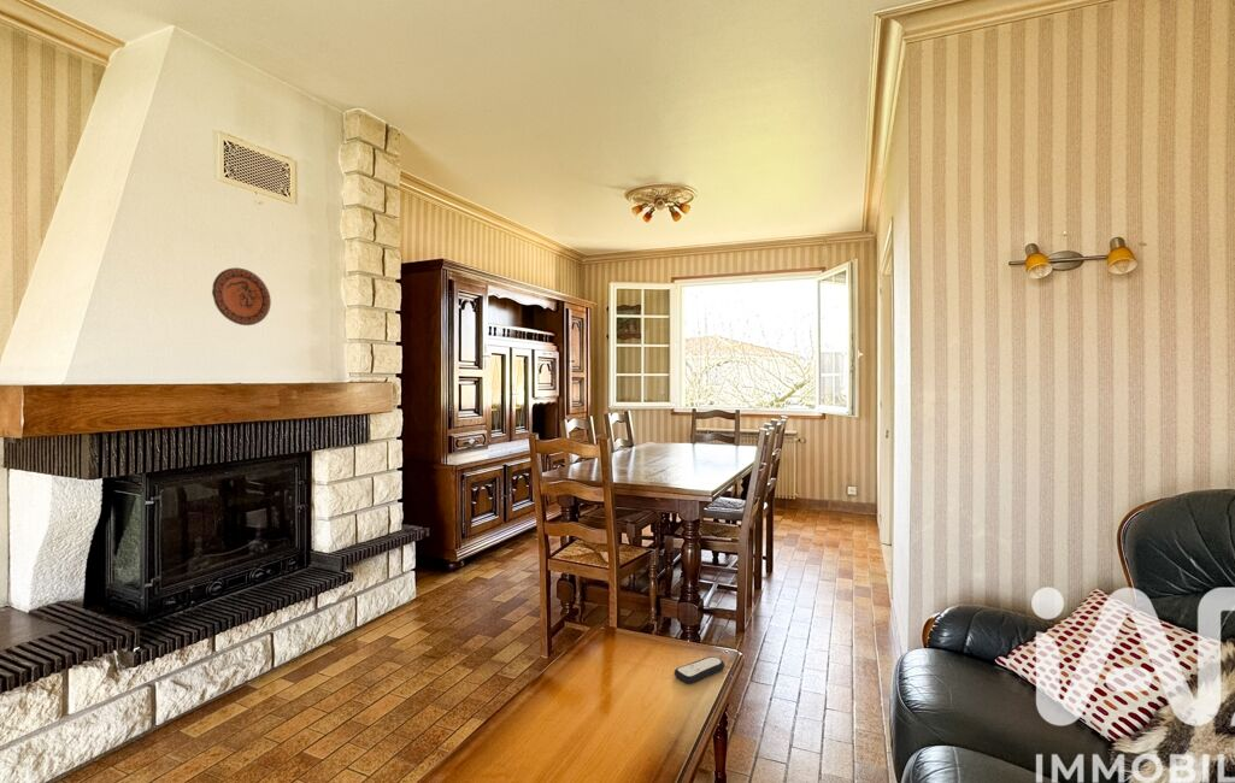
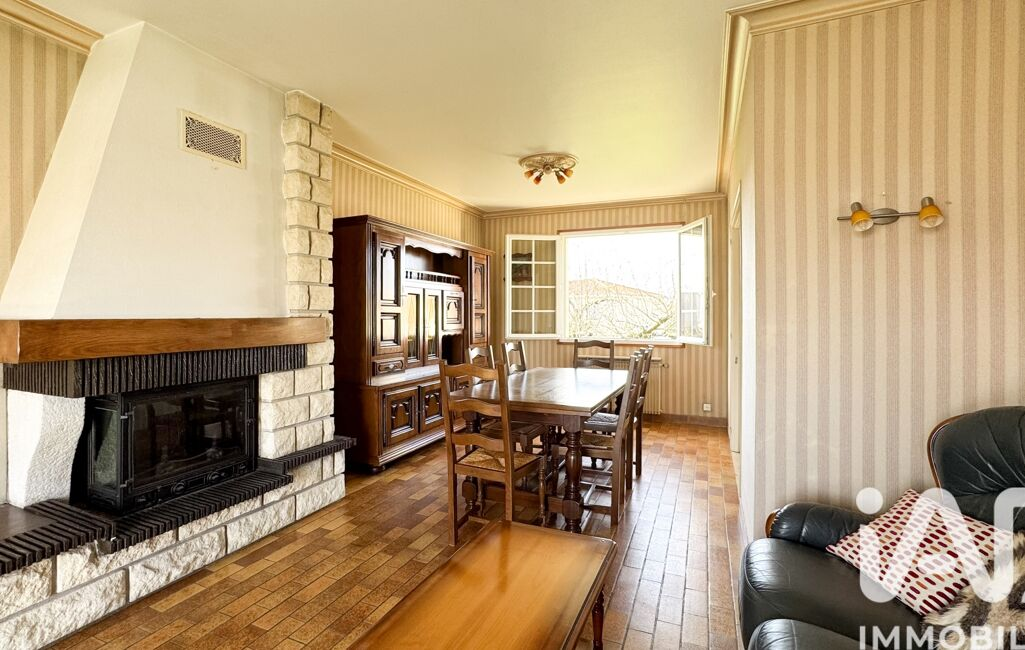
- decorative plate [211,266,272,326]
- remote control [674,655,725,684]
